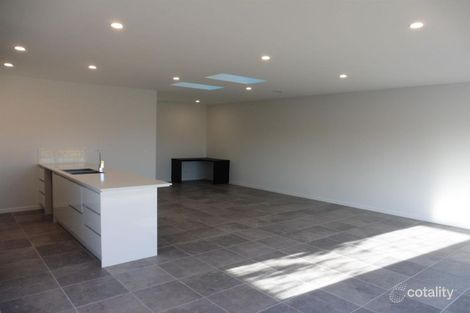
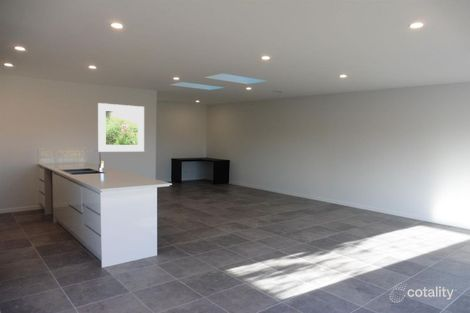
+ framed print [97,102,145,153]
